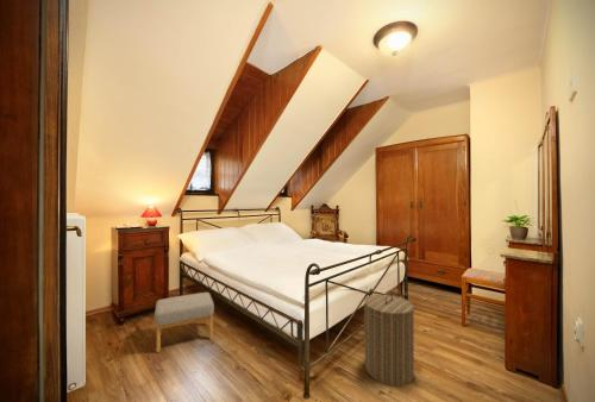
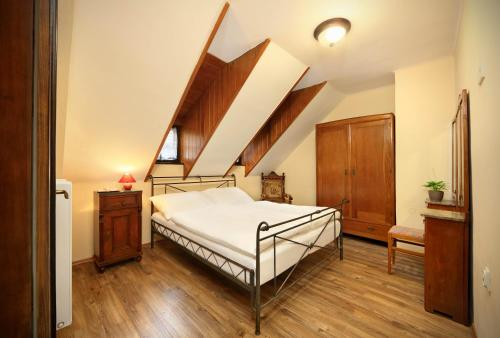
- laundry hamper [363,290,415,388]
- footstool [154,291,215,353]
